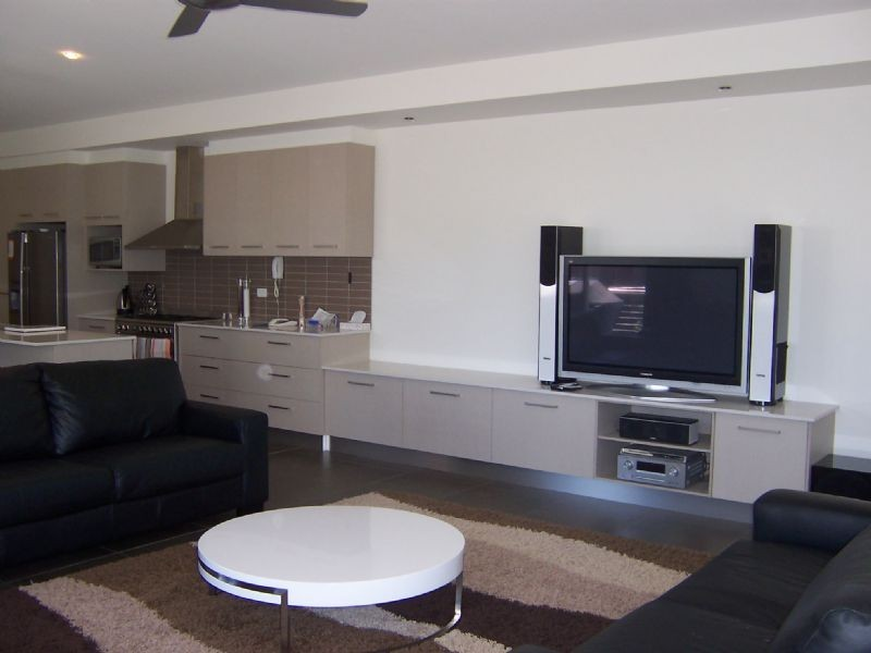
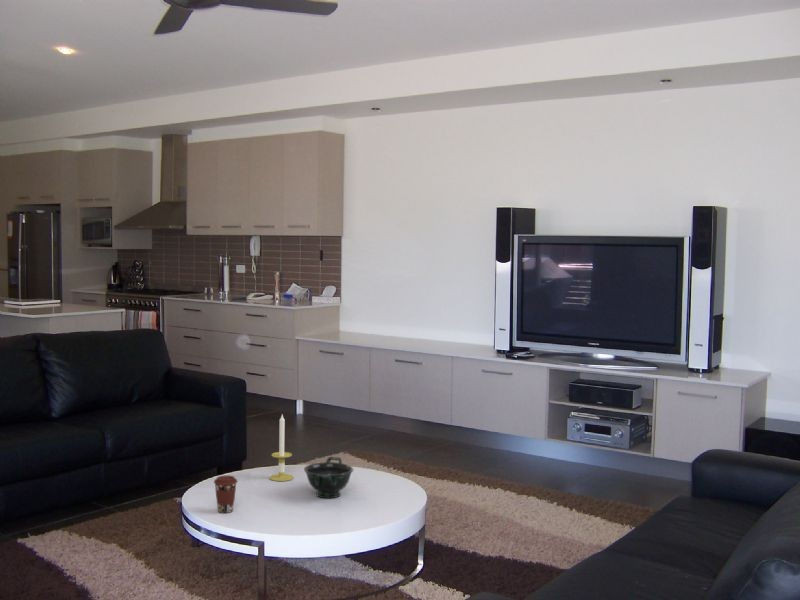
+ candle [268,414,294,482]
+ bowl [303,456,355,499]
+ coffee cup [213,475,239,514]
